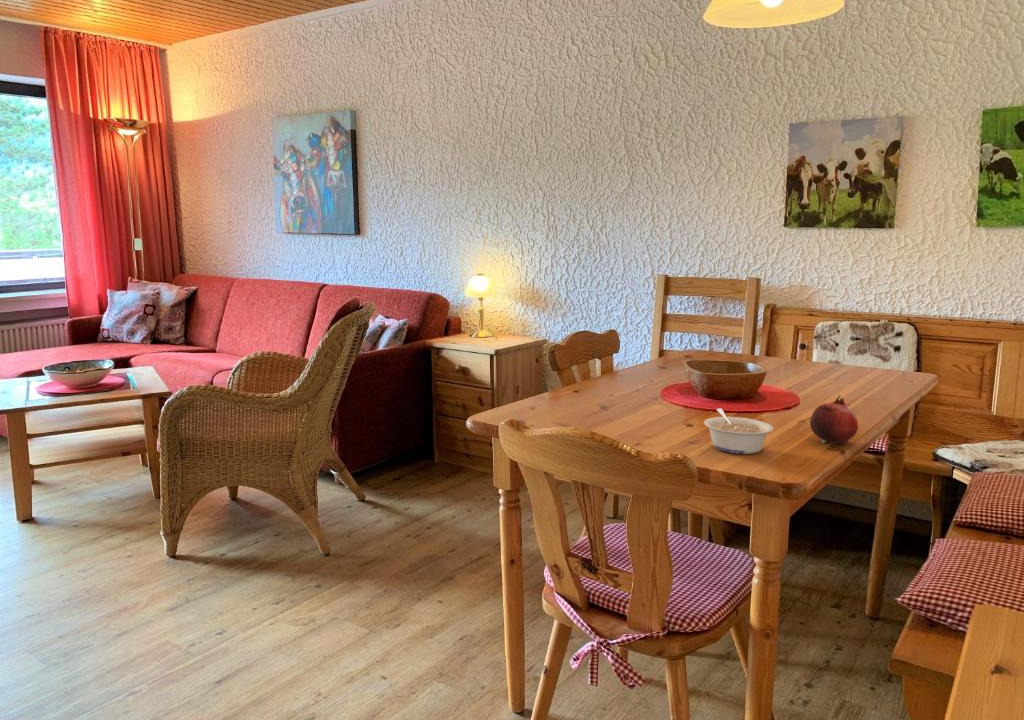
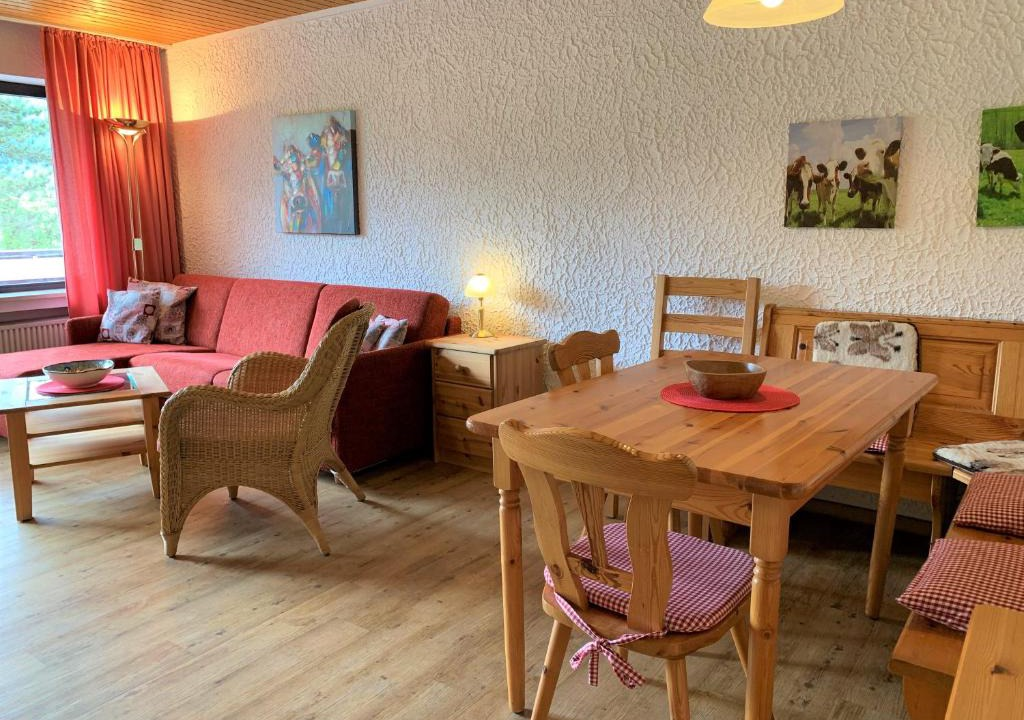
- fruit [809,394,859,445]
- legume [703,408,774,455]
